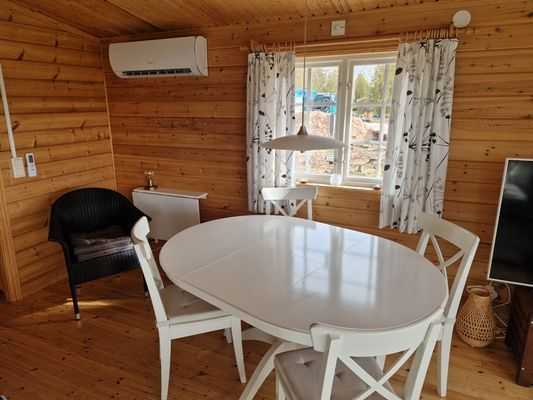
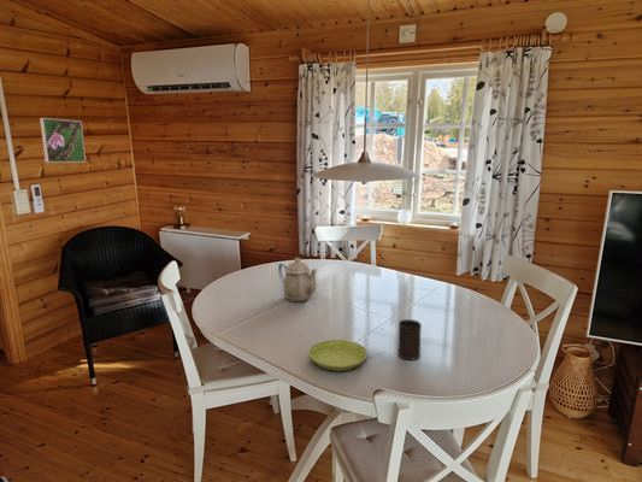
+ teapot [277,257,318,302]
+ cup [397,318,423,362]
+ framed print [39,117,87,164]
+ saucer [307,339,369,372]
